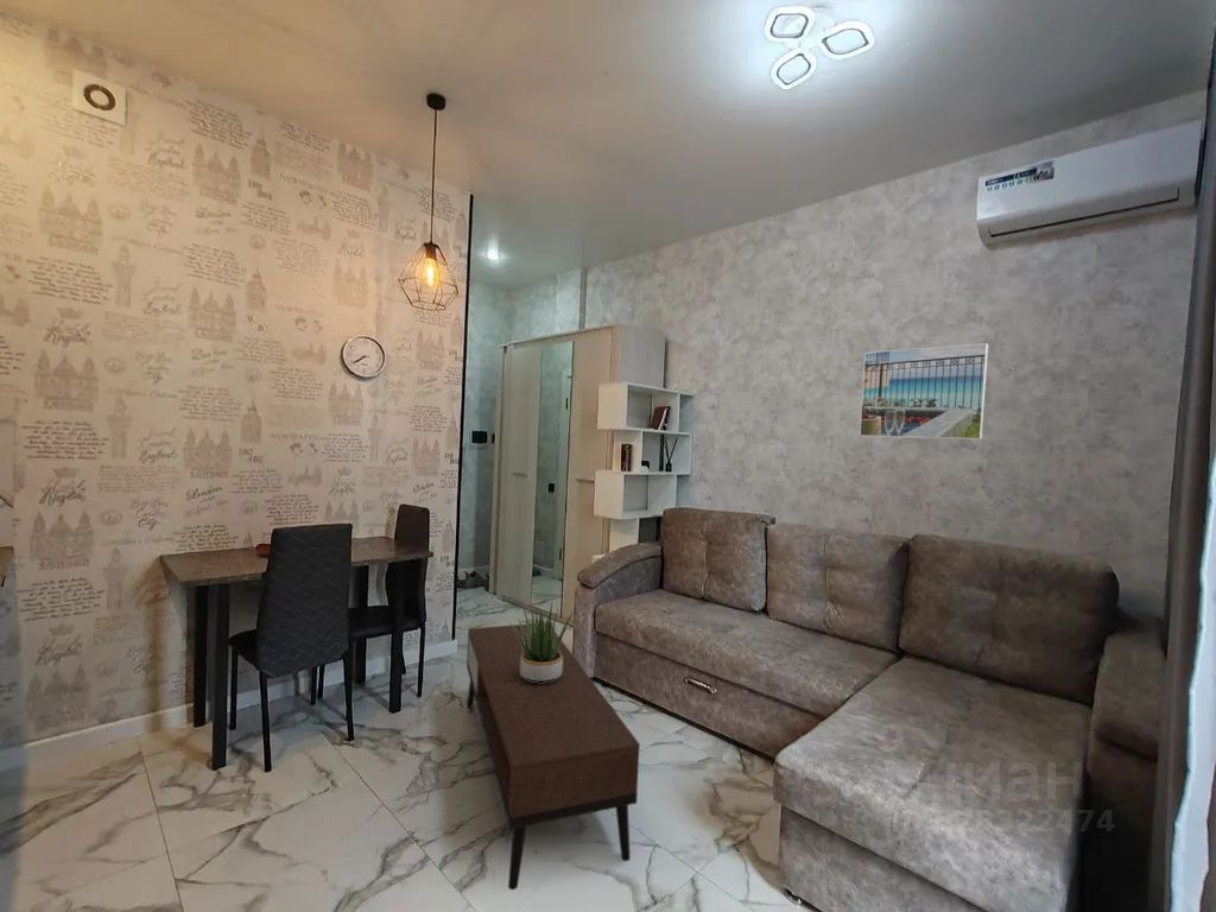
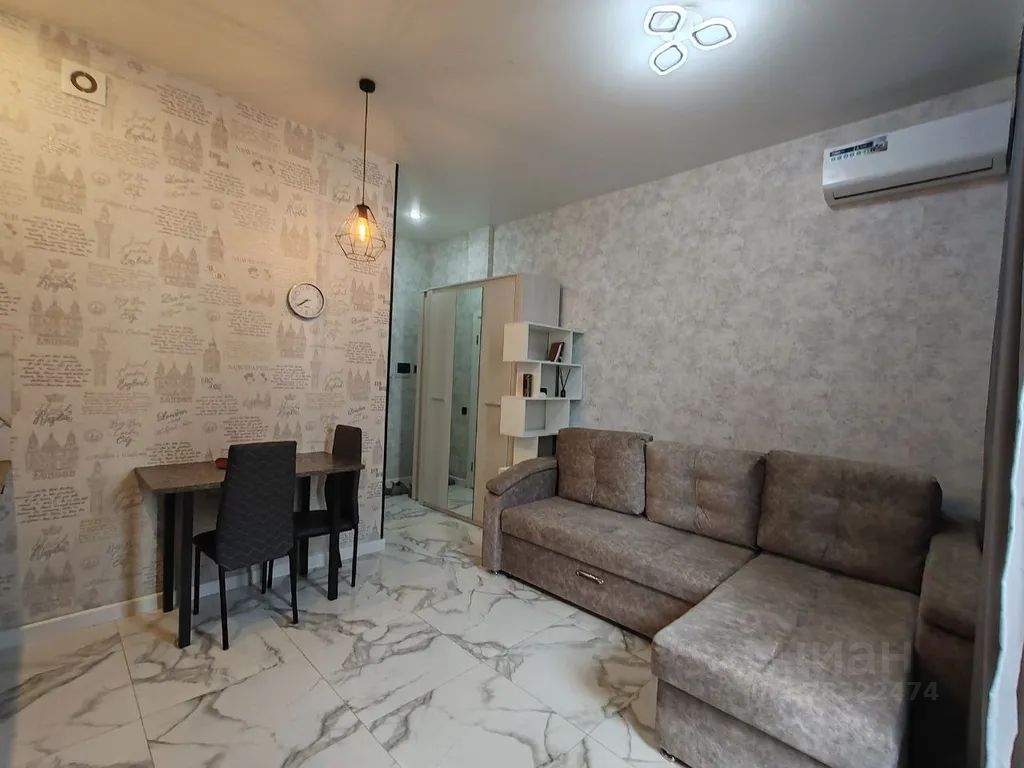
- coffee table [466,621,641,891]
- potted plant [508,602,577,683]
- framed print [859,342,989,441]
